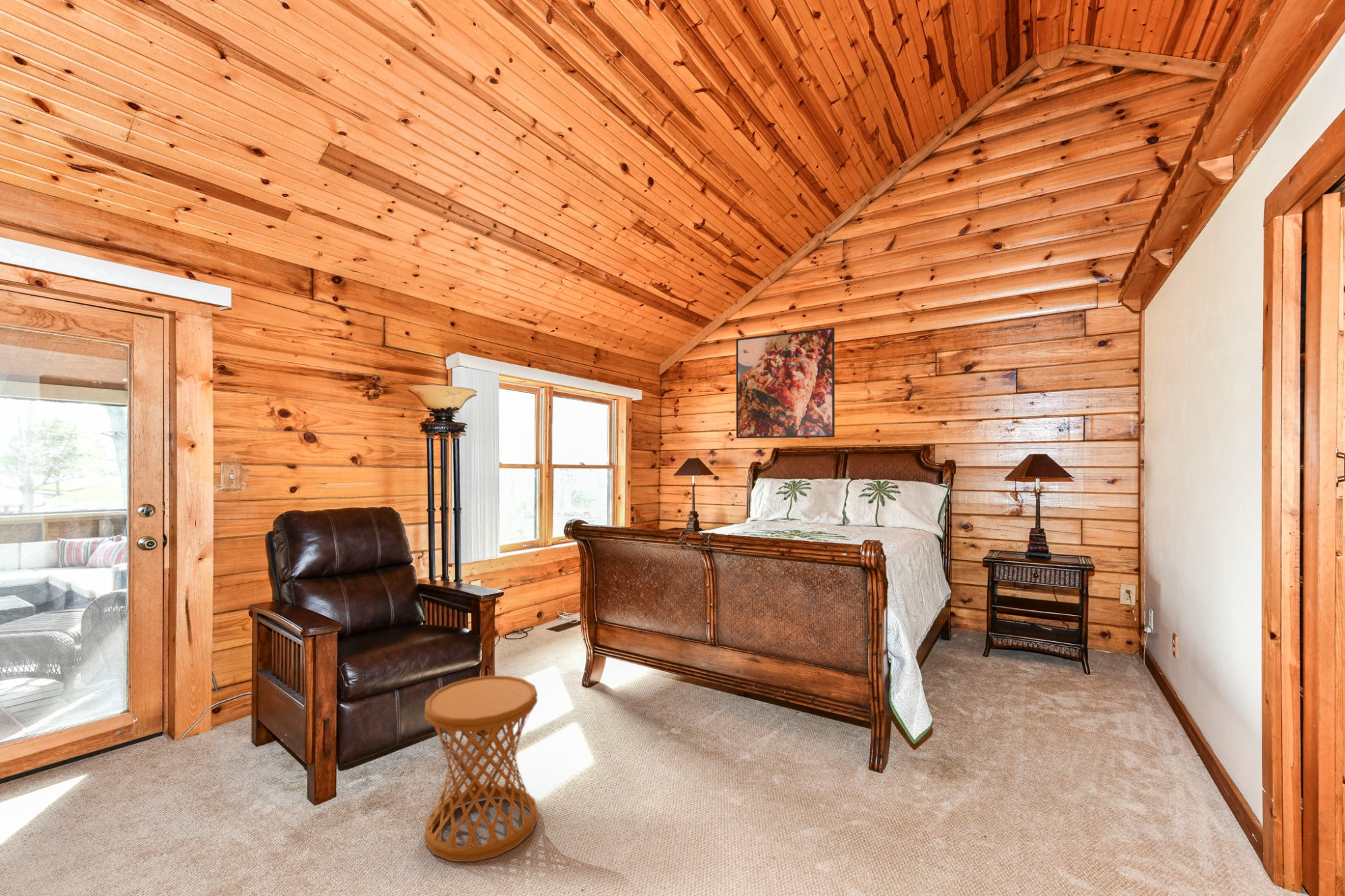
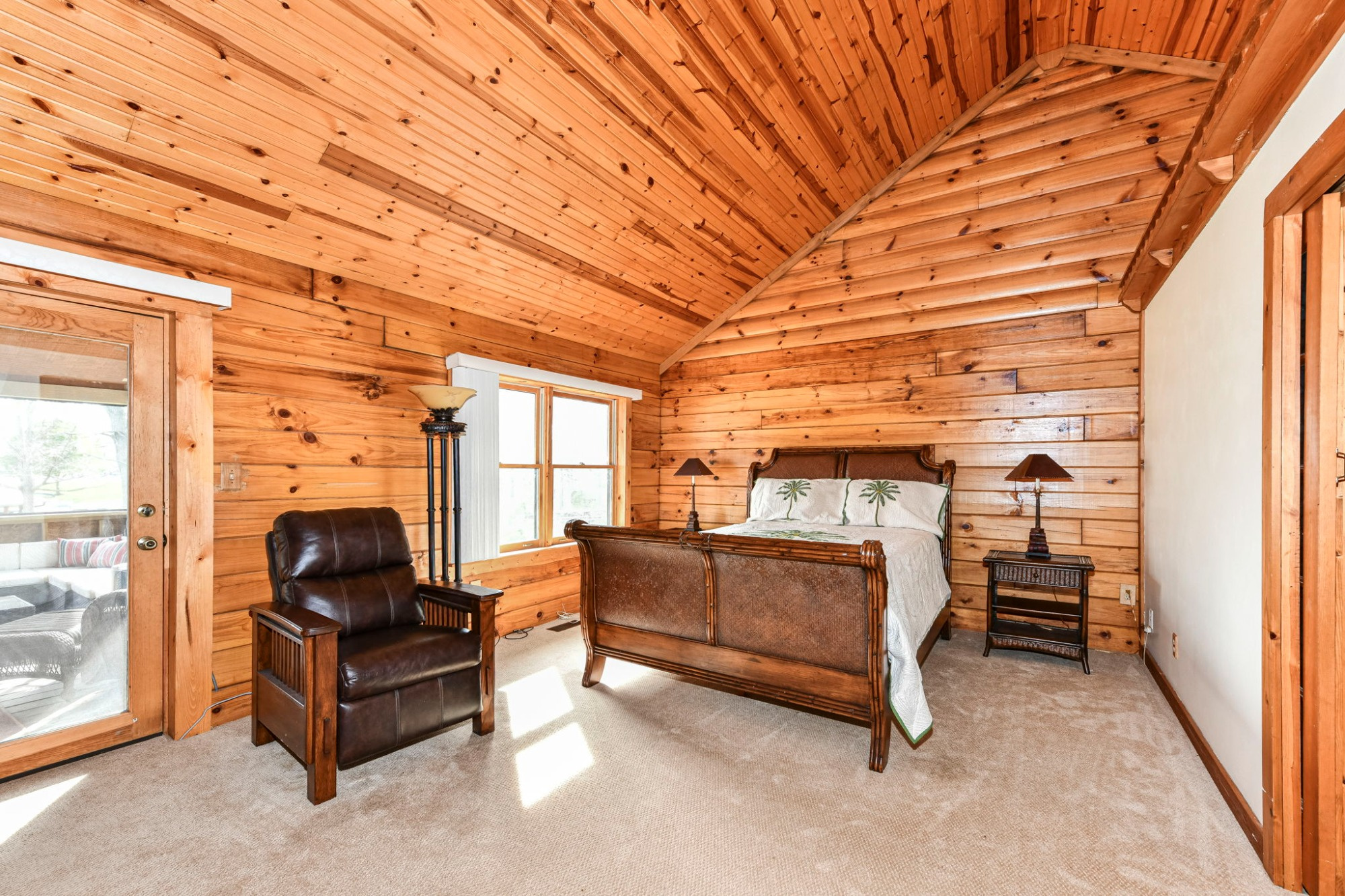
- side table [424,675,538,862]
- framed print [736,327,835,439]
